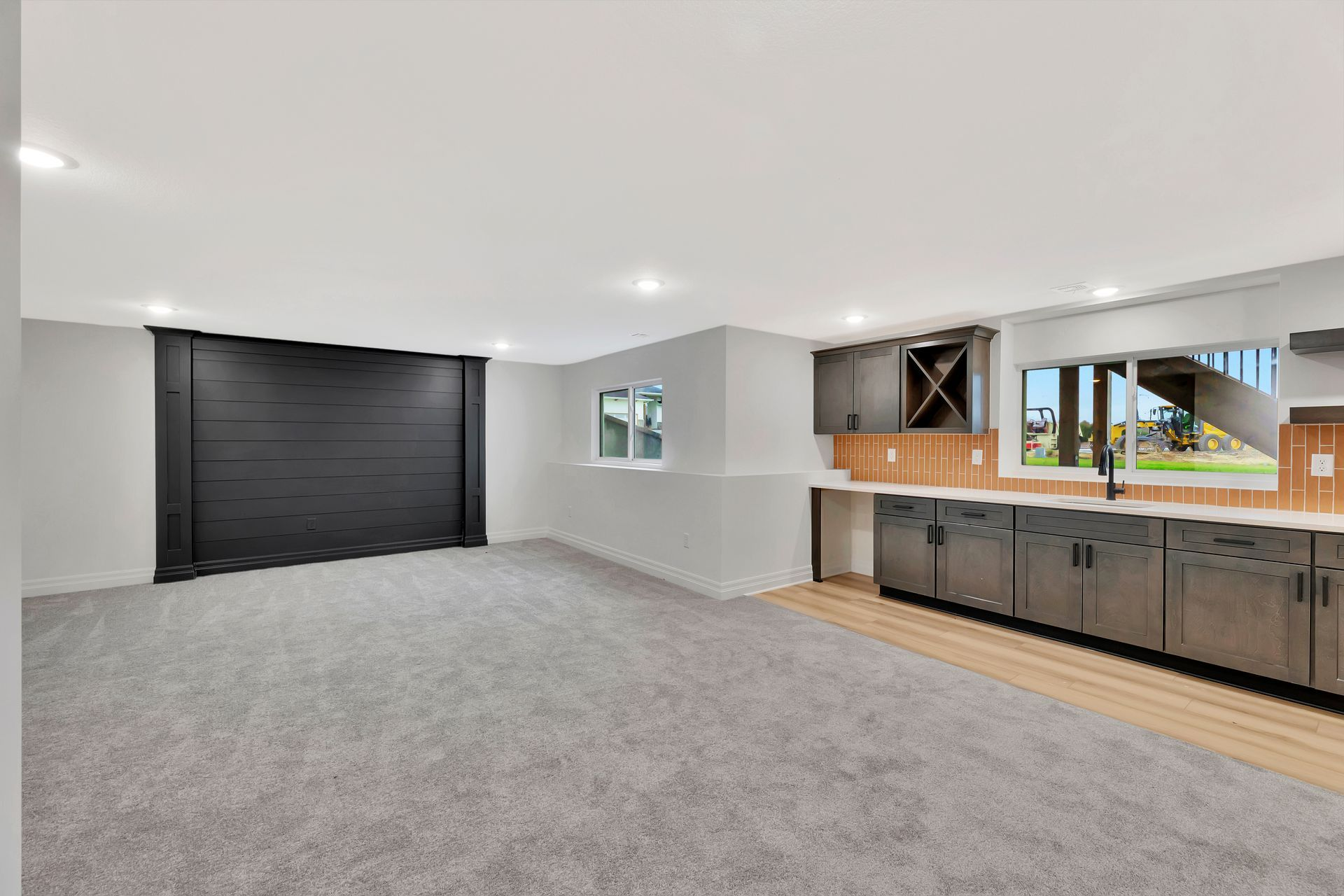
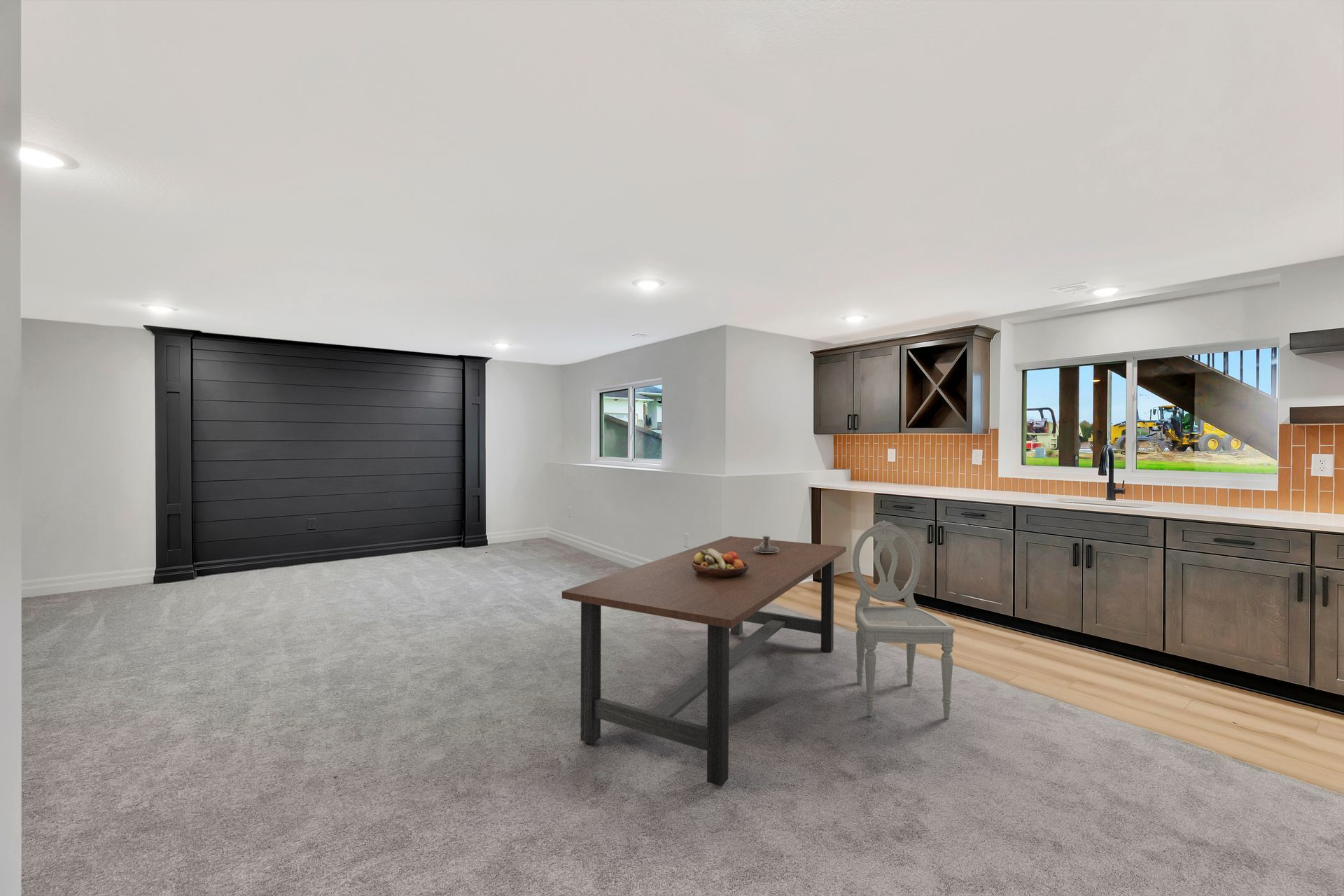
+ fruit bowl [692,548,748,578]
+ candle holder [754,535,778,553]
+ dining chair [851,520,956,719]
+ dining table [561,535,847,787]
